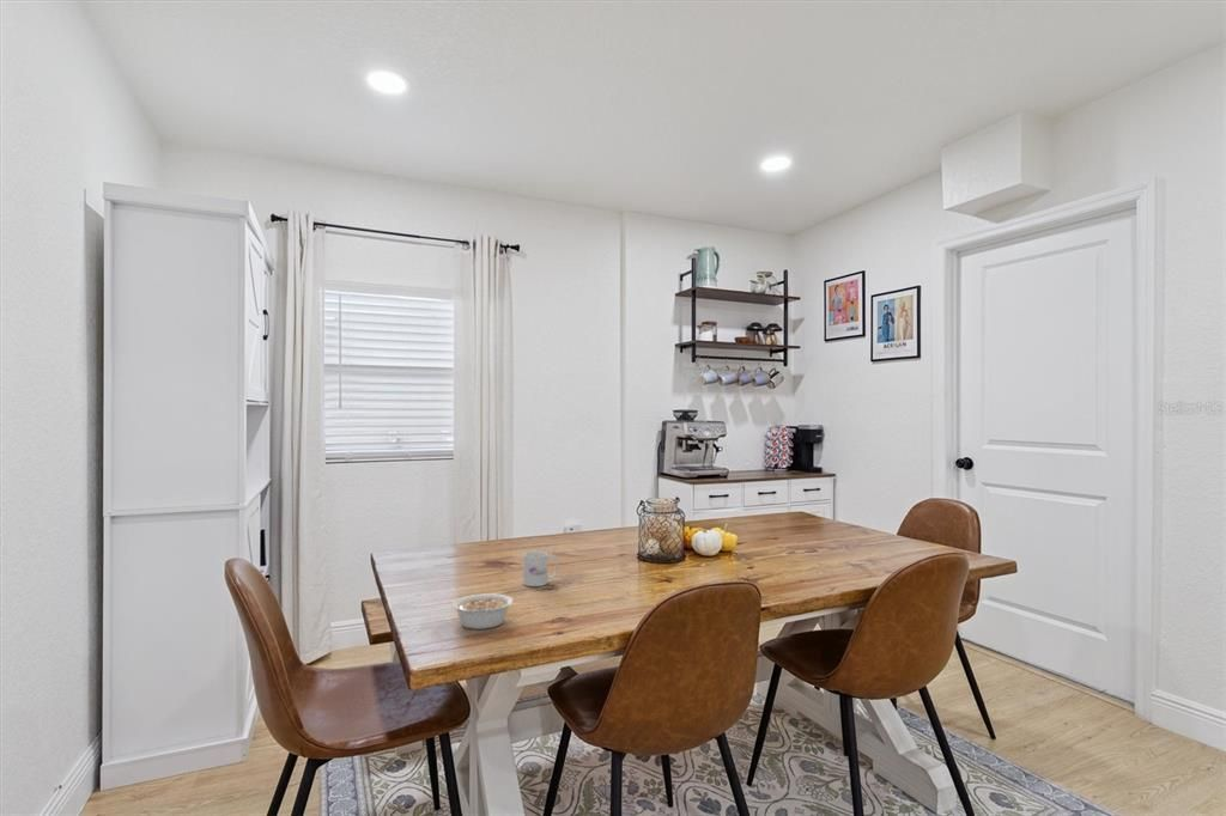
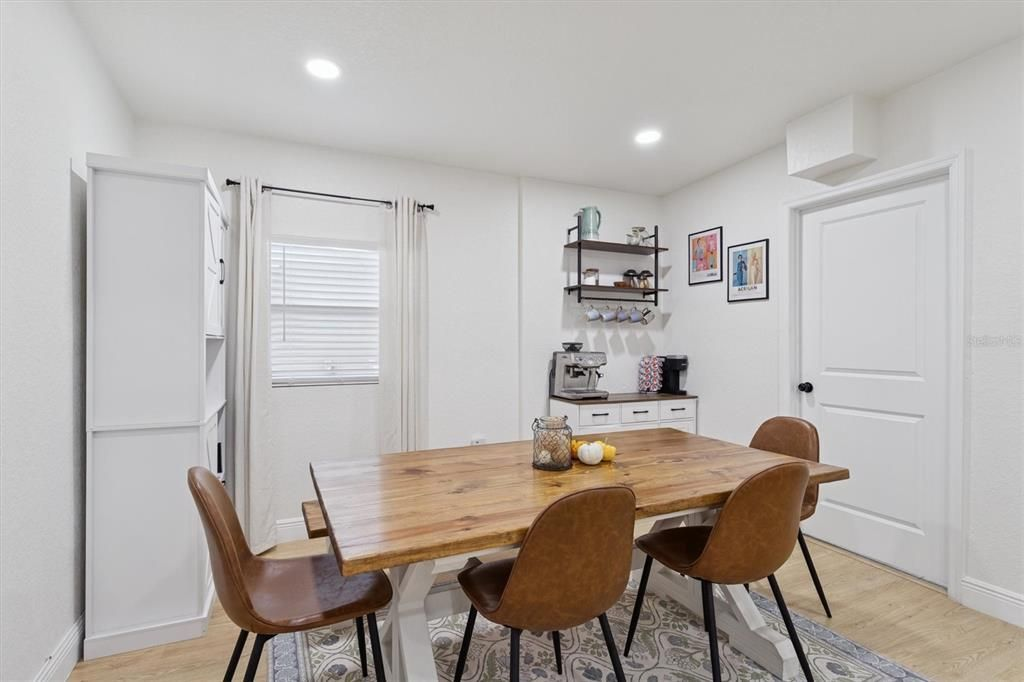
- legume [451,592,522,631]
- mug [522,550,559,587]
